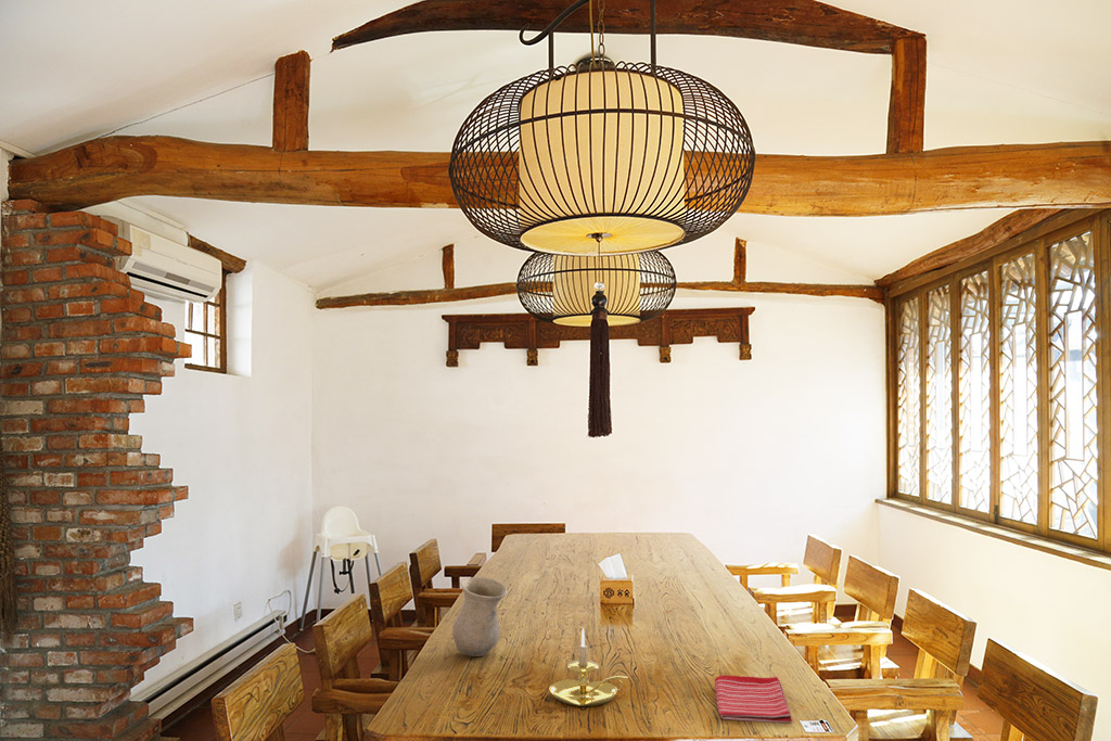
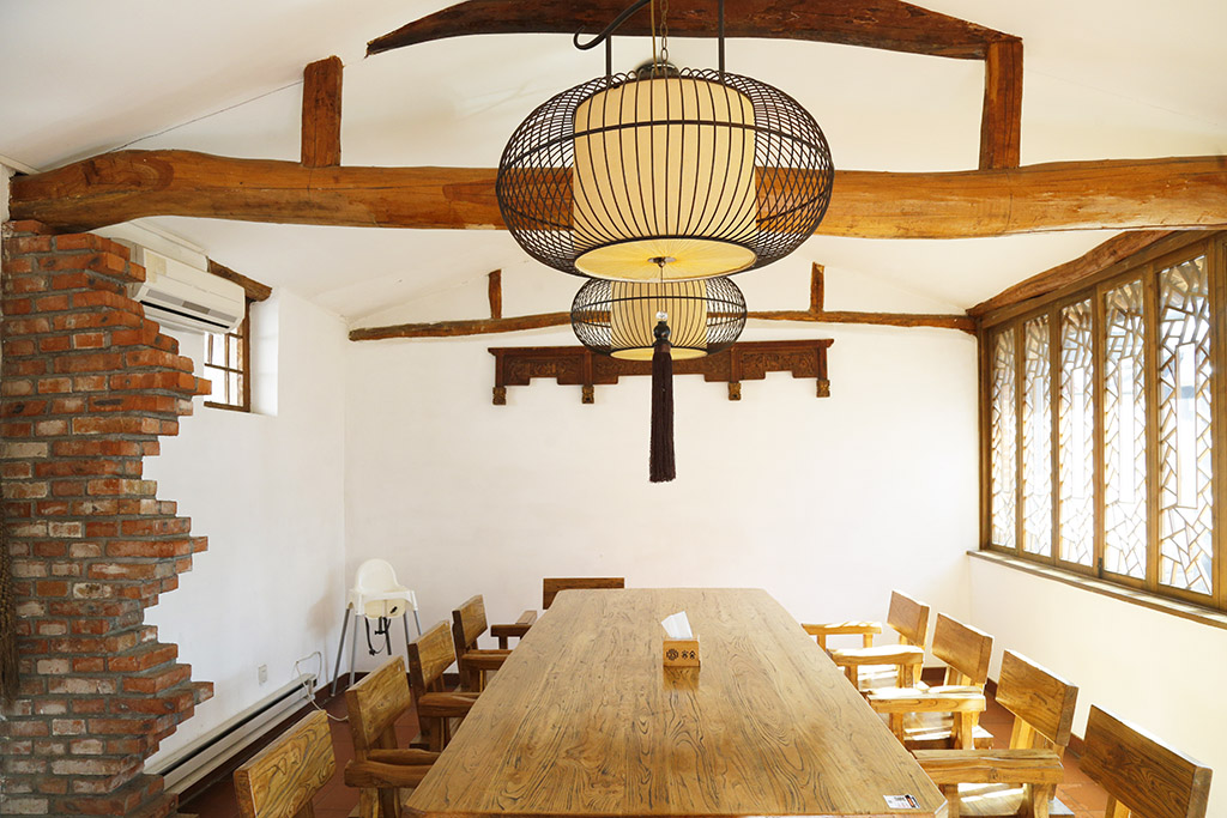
- candle holder [548,627,629,707]
- dish towel [714,674,793,725]
- vase [451,576,508,657]
